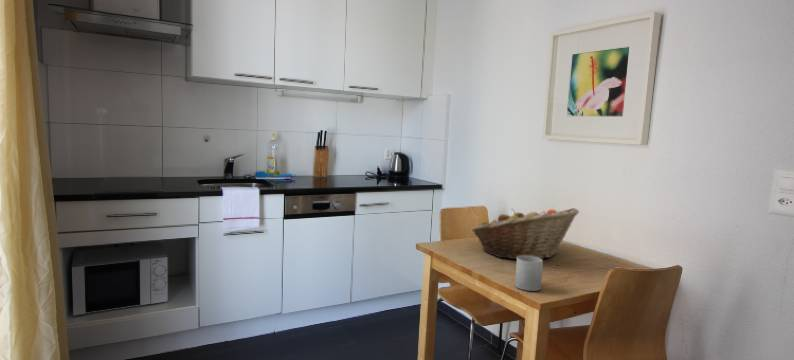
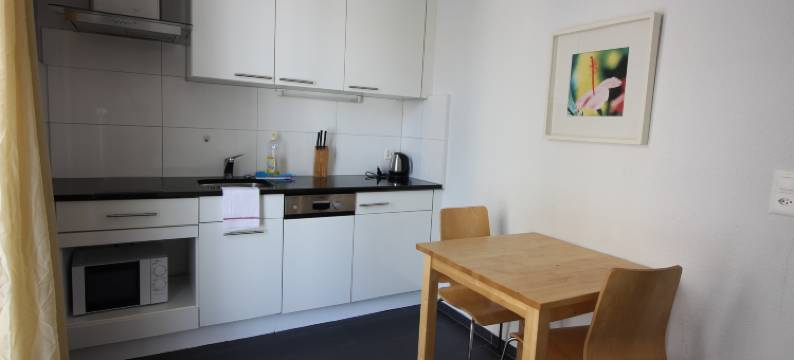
- fruit basket [471,207,580,260]
- mug [514,256,544,292]
